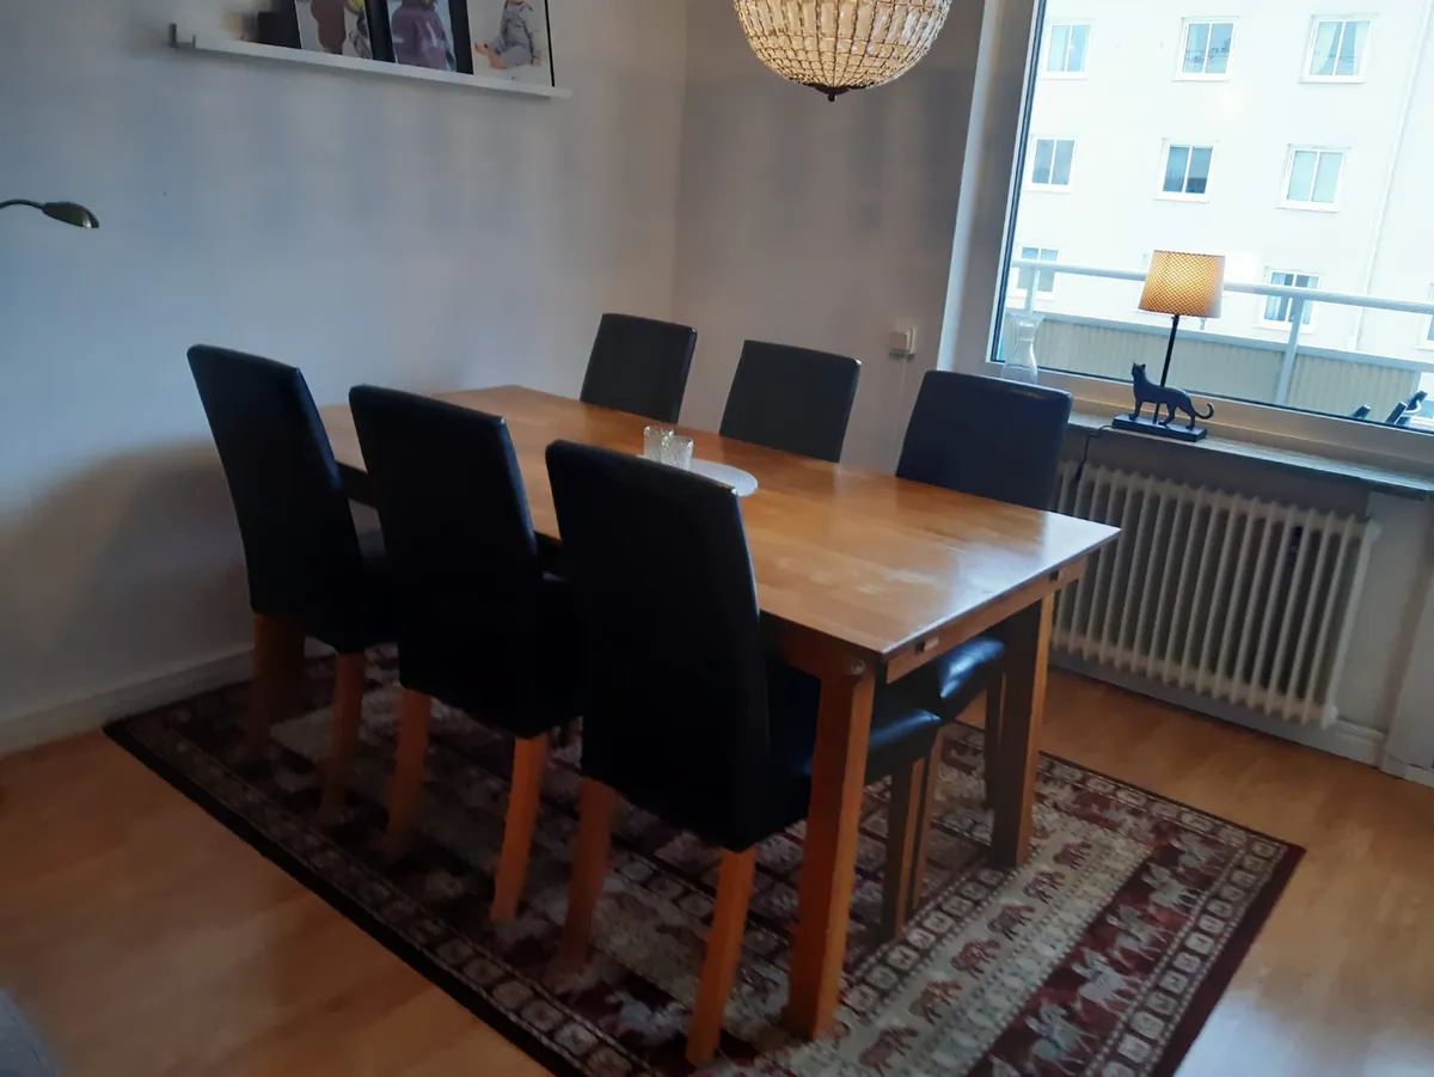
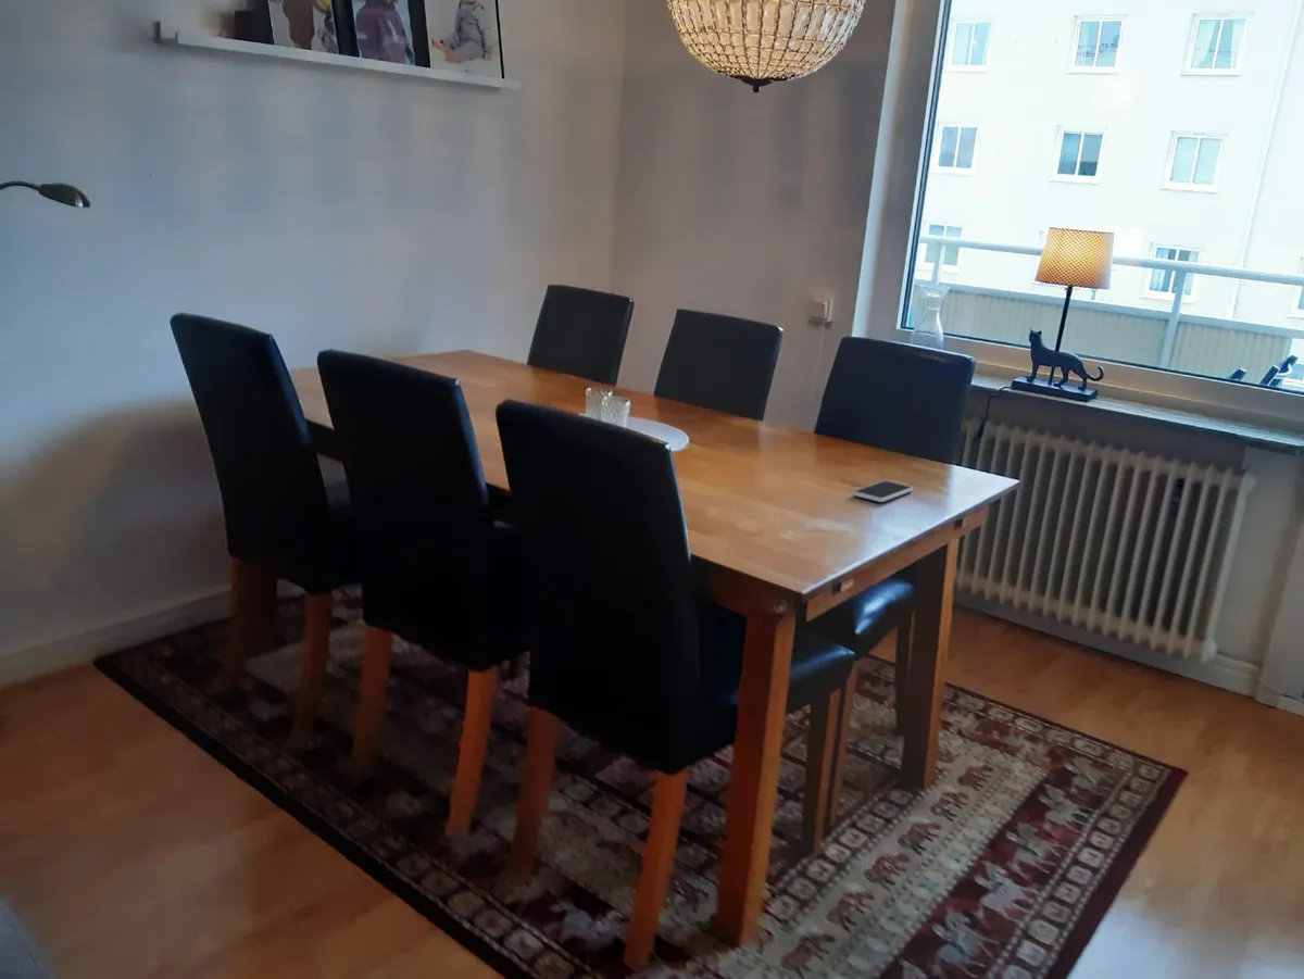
+ smartphone [852,480,914,503]
